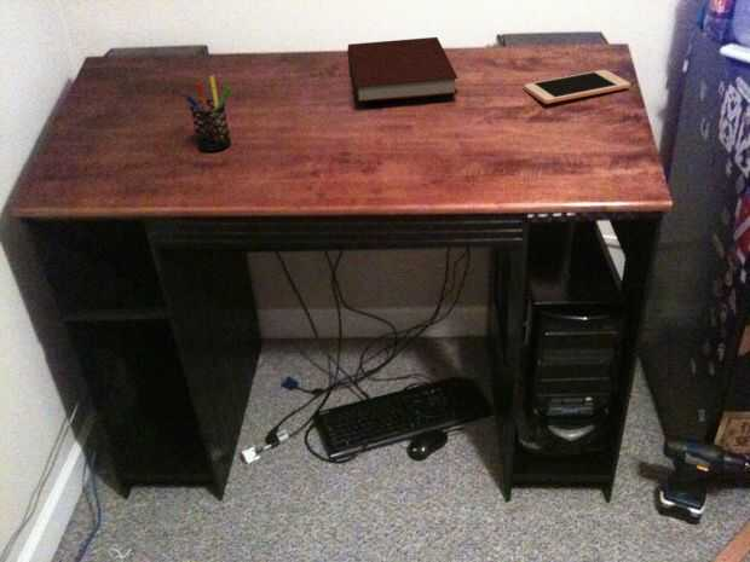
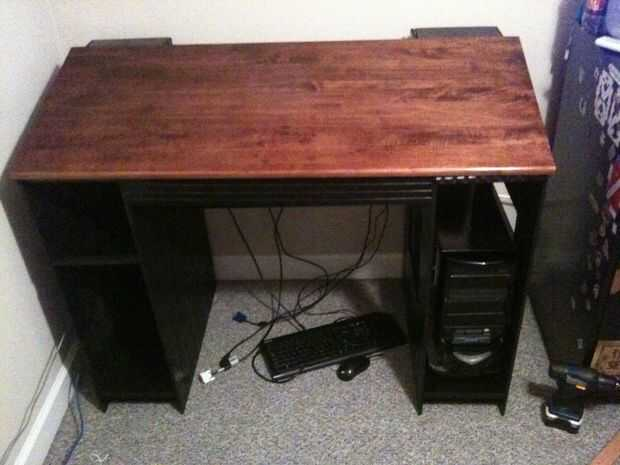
- cell phone [523,69,631,105]
- pen holder [179,75,232,152]
- notebook [347,36,458,103]
